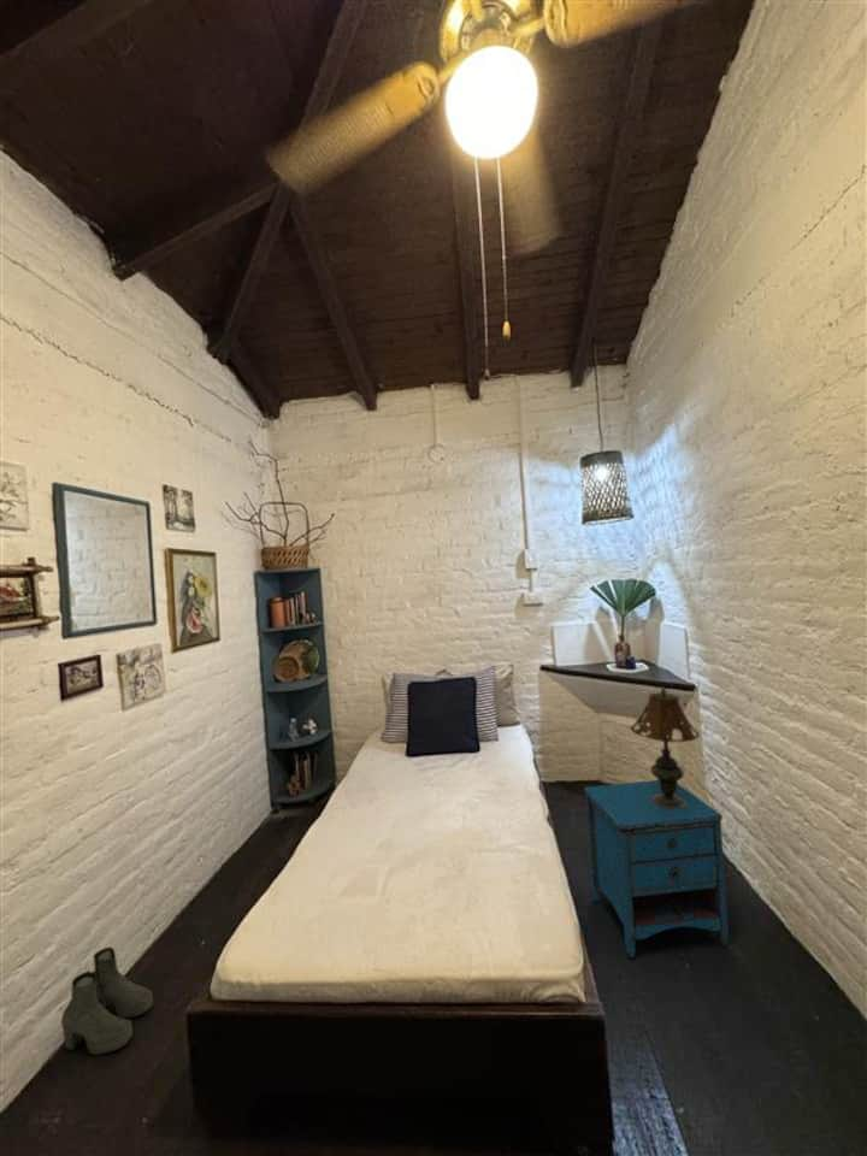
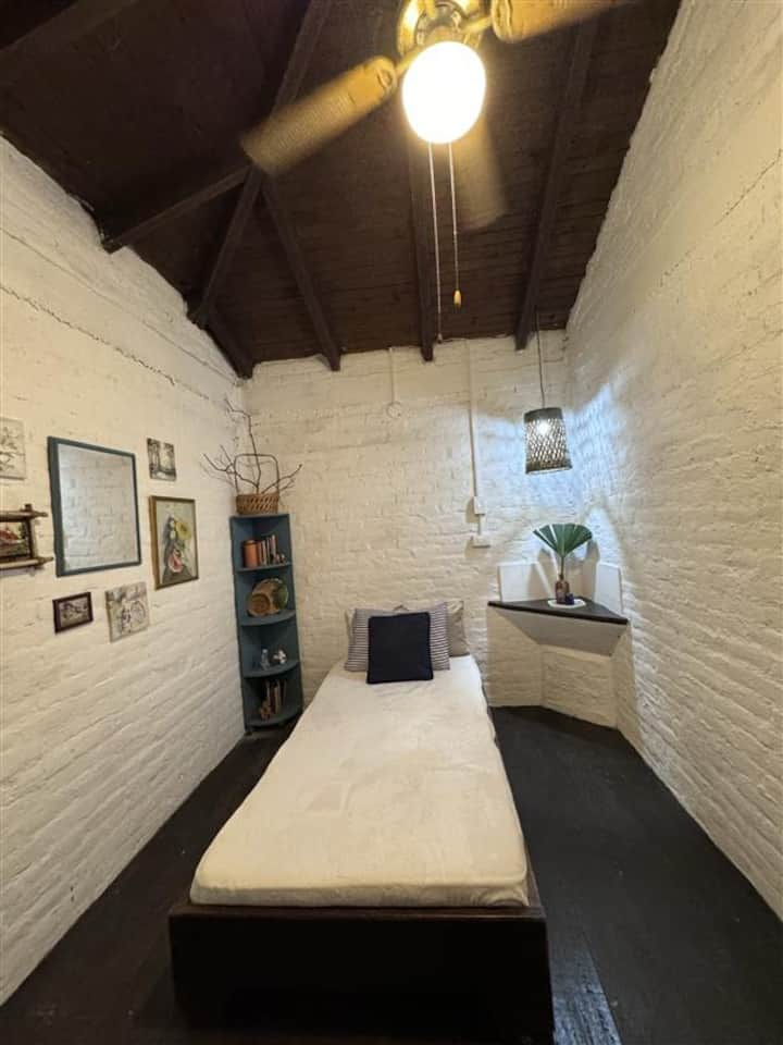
- boots [60,946,154,1056]
- table lamp [629,686,701,809]
- nightstand [583,779,730,959]
